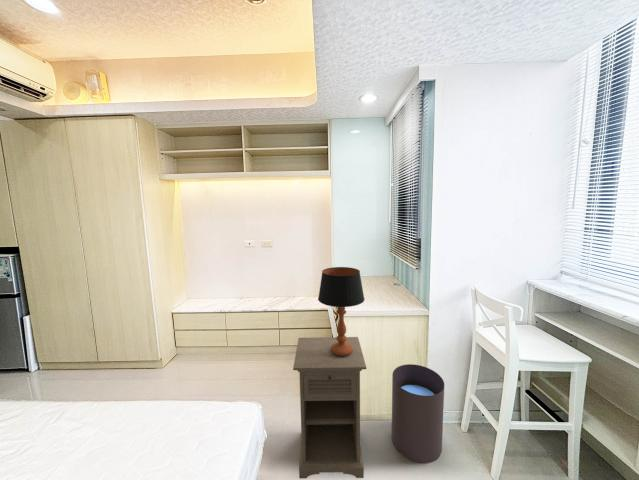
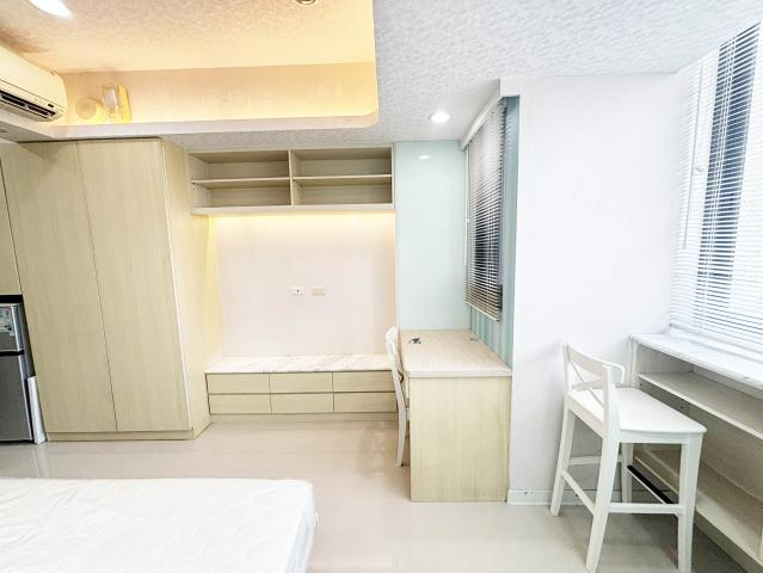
- table lamp [317,266,366,356]
- nightstand [292,336,367,479]
- waste bin [391,363,445,464]
